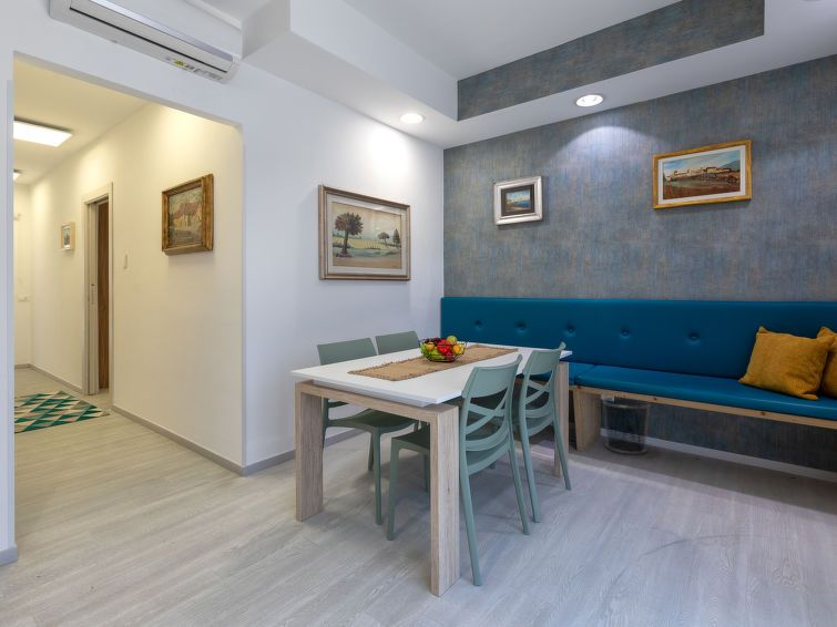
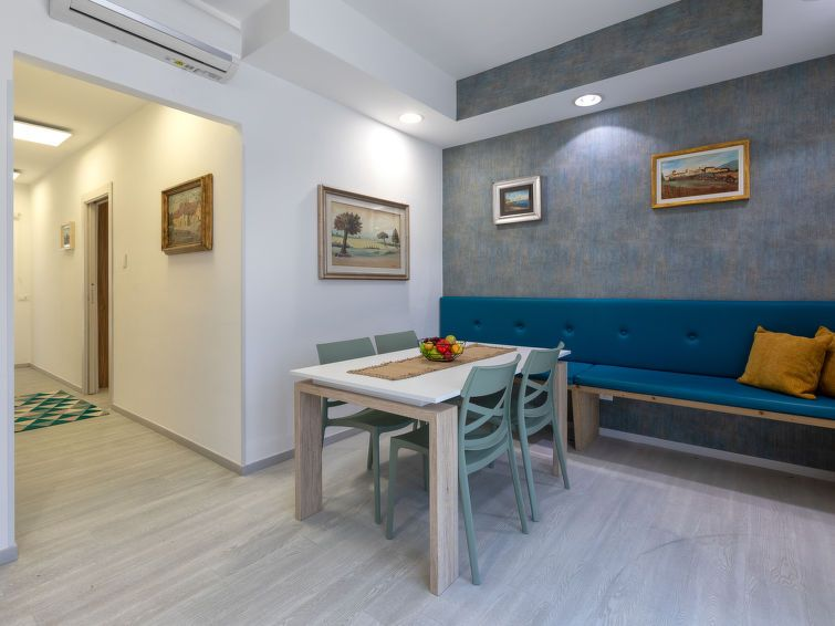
- waste bin [601,397,652,455]
